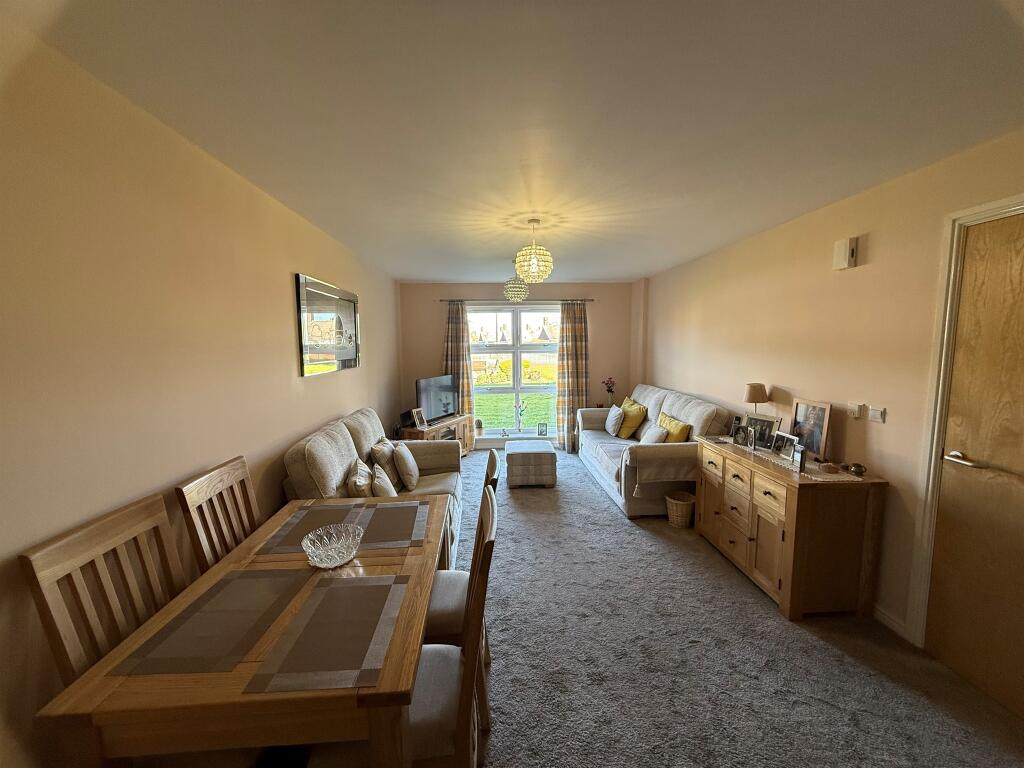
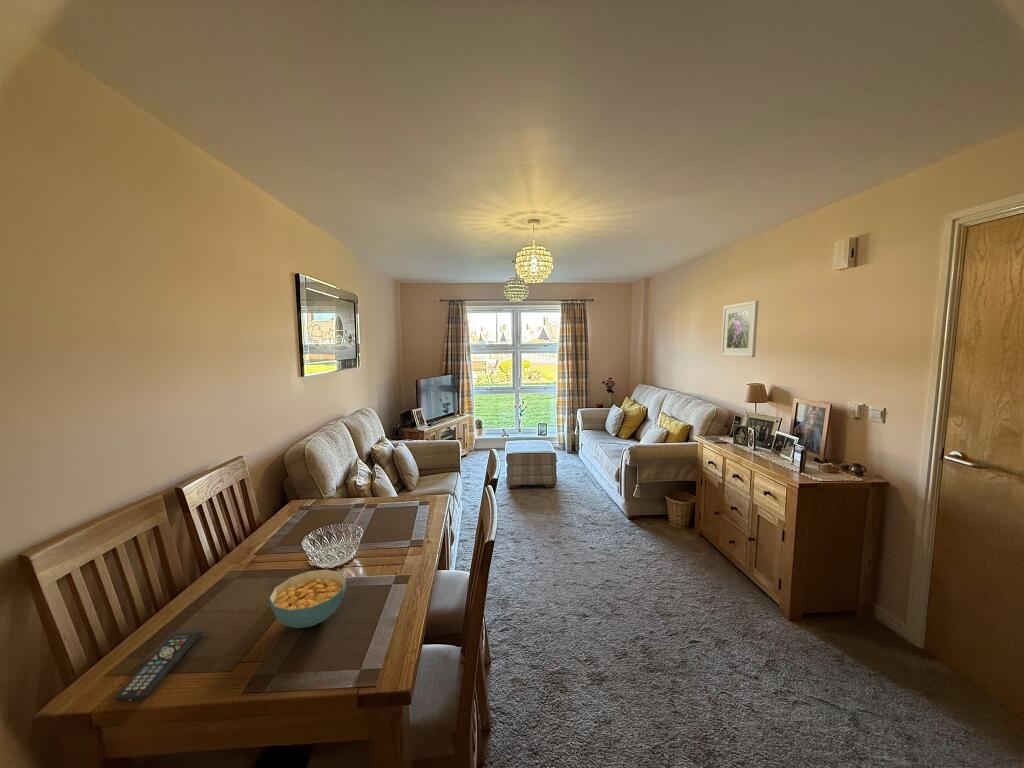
+ remote control [113,629,204,702]
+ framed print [720,300,760,358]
+ cereal bowl [268,569,347,629]
